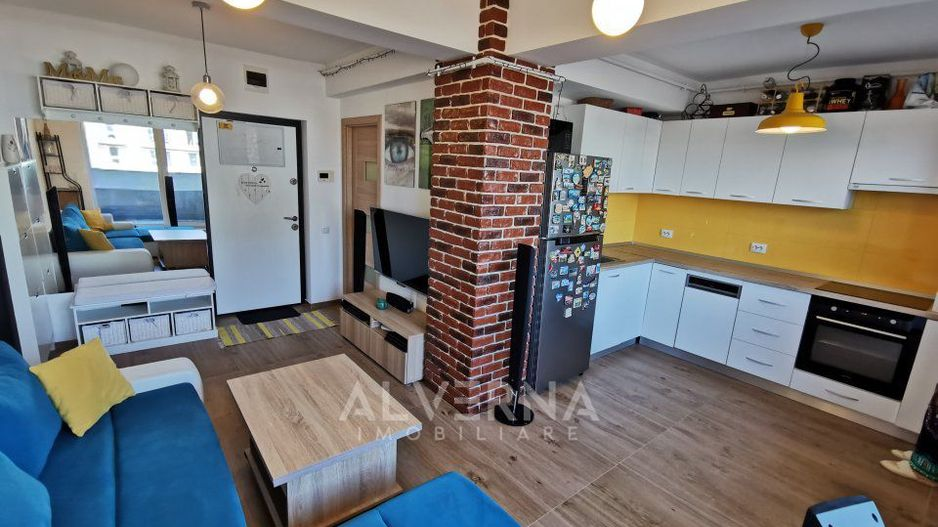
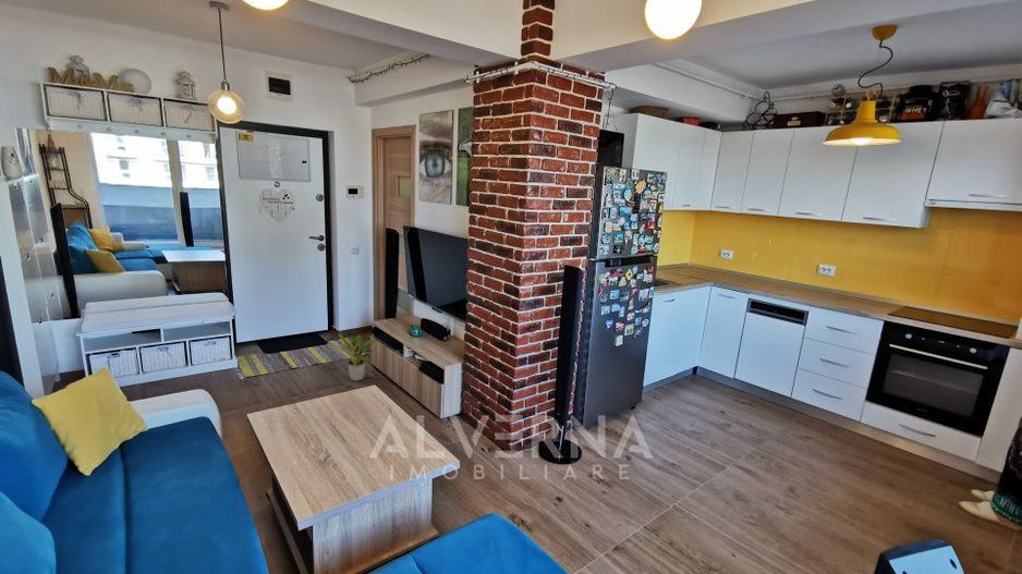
+ potted plant [330,333,377,382]
